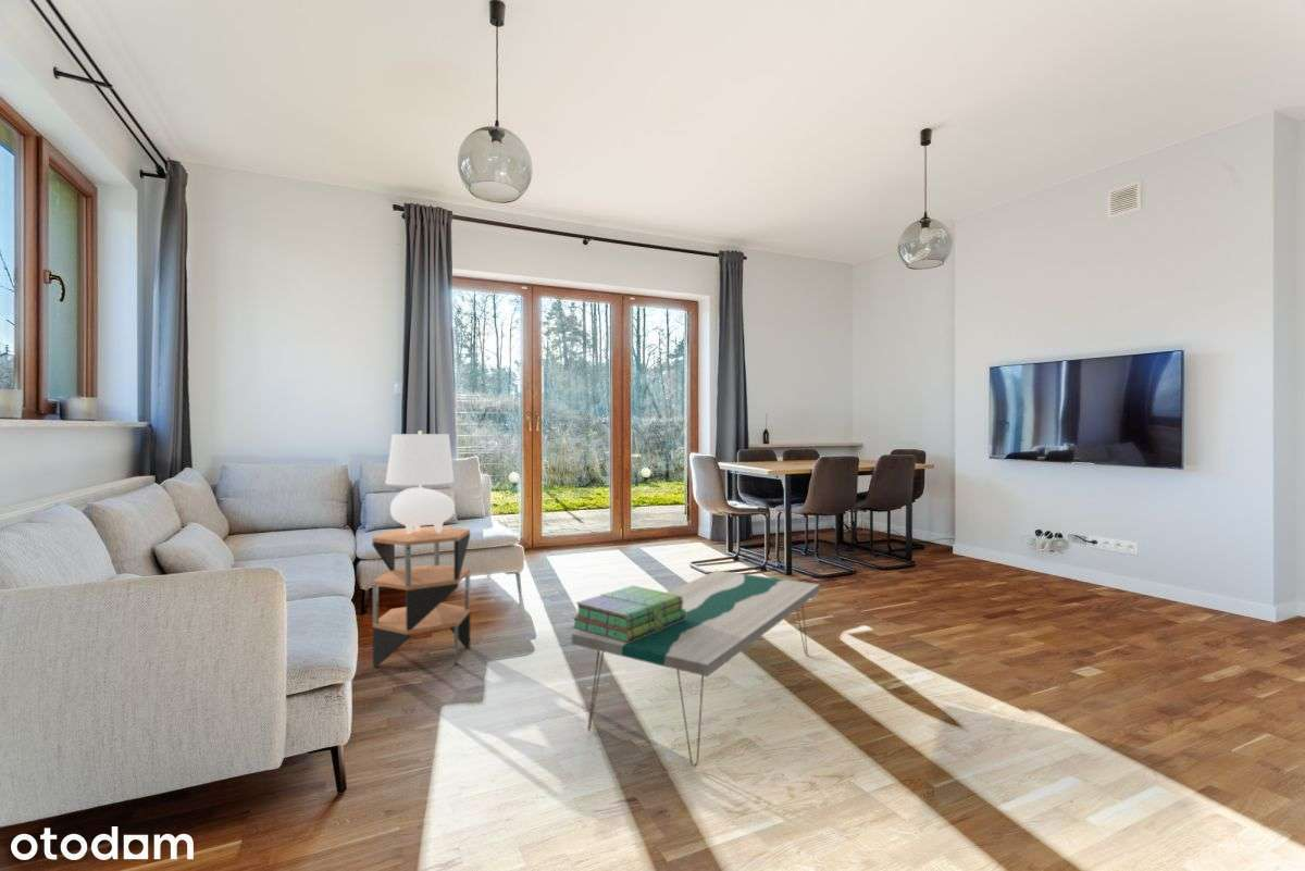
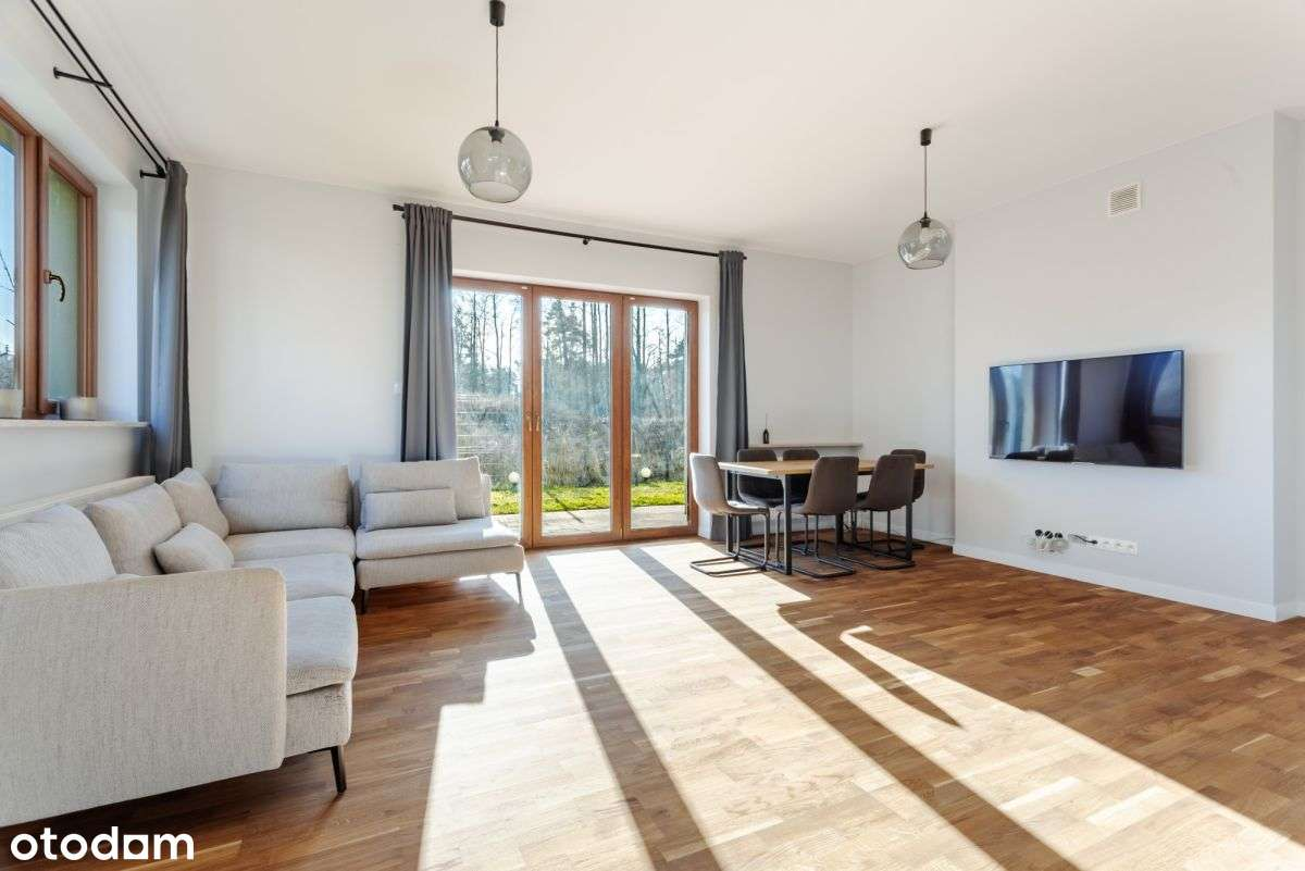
- table lamp [384,430,456,534]
- side table [372,525,471,668]
- stack of books [571,585,686,643]
- coffee table [571,570,821,768]
